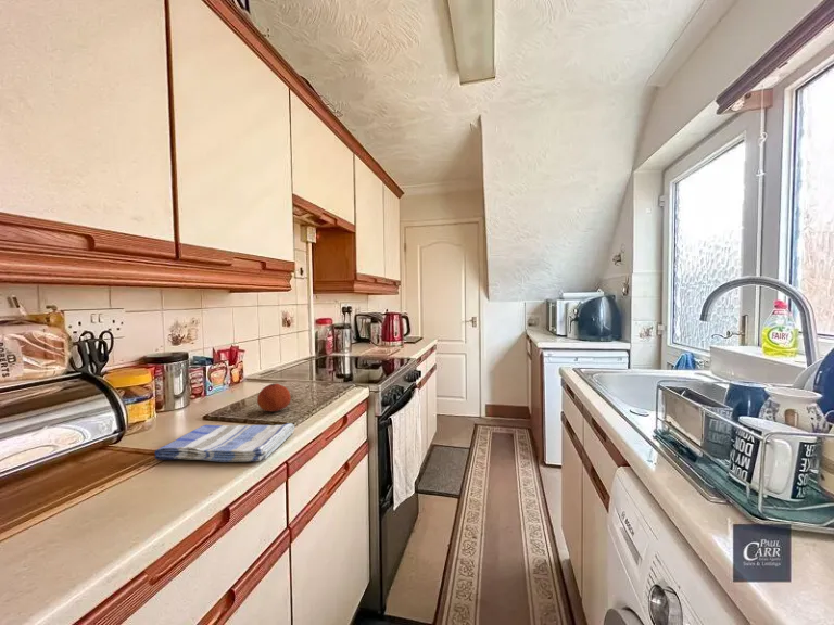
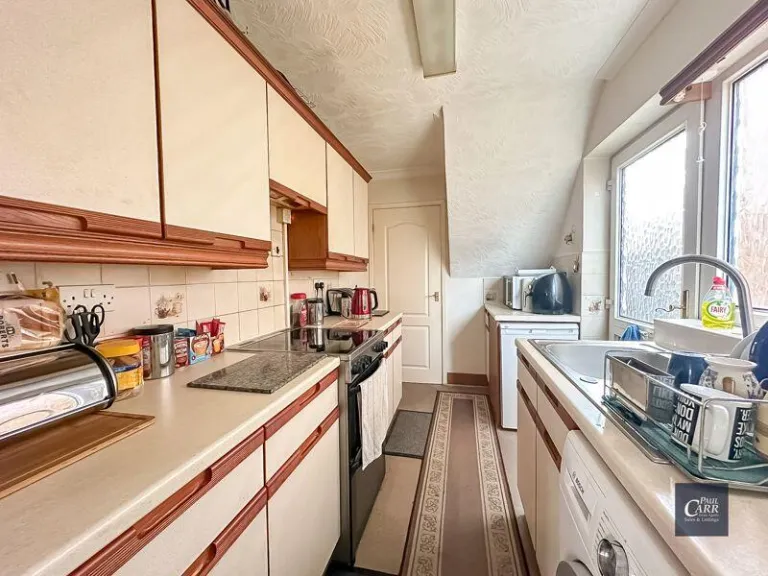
- dish towel [154,422,295,463]
- fruit [256,382,292,413]
